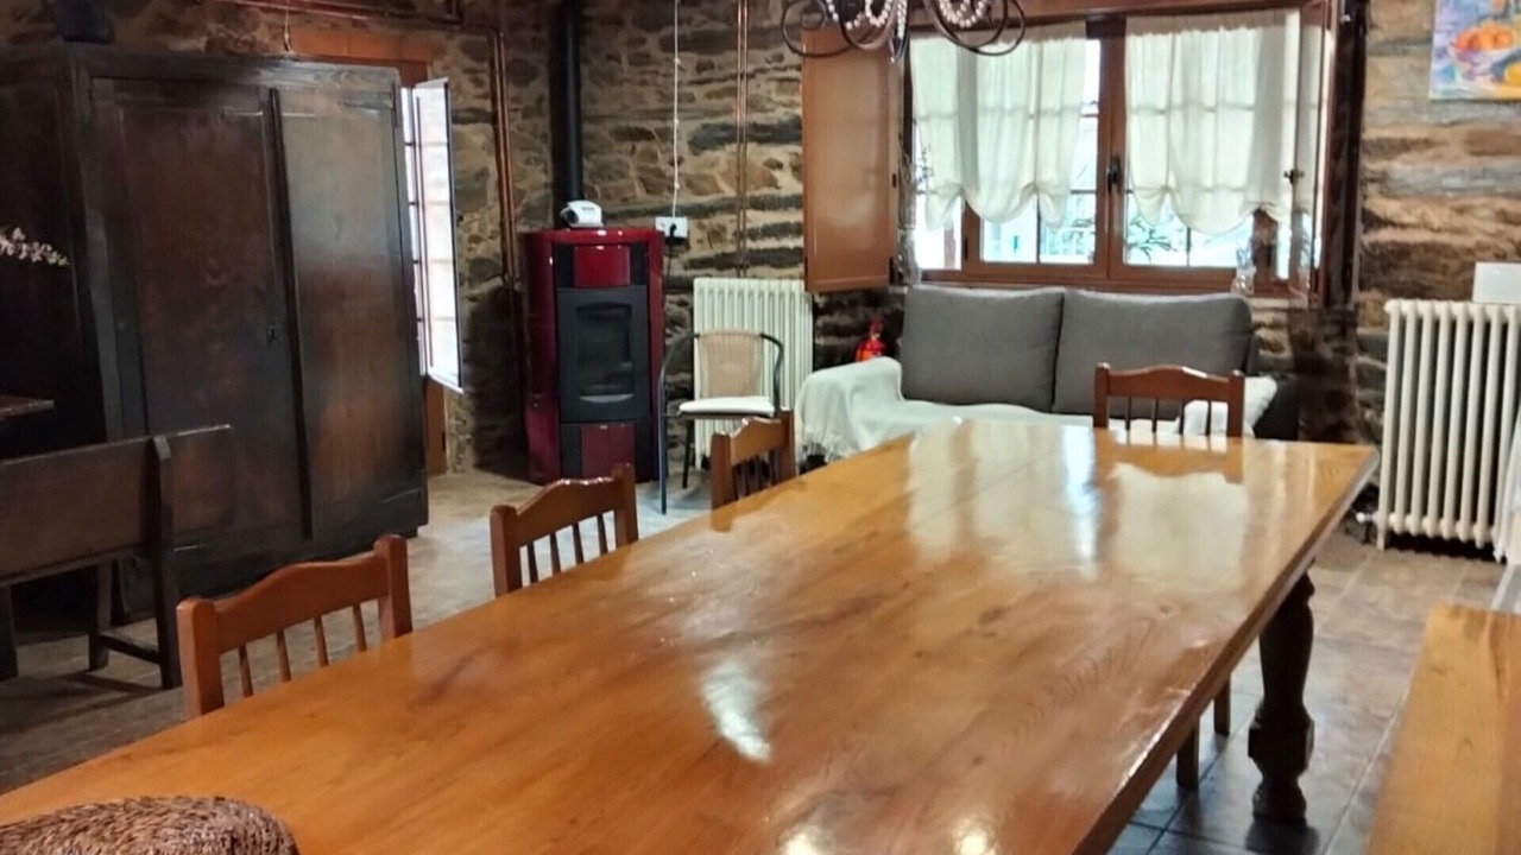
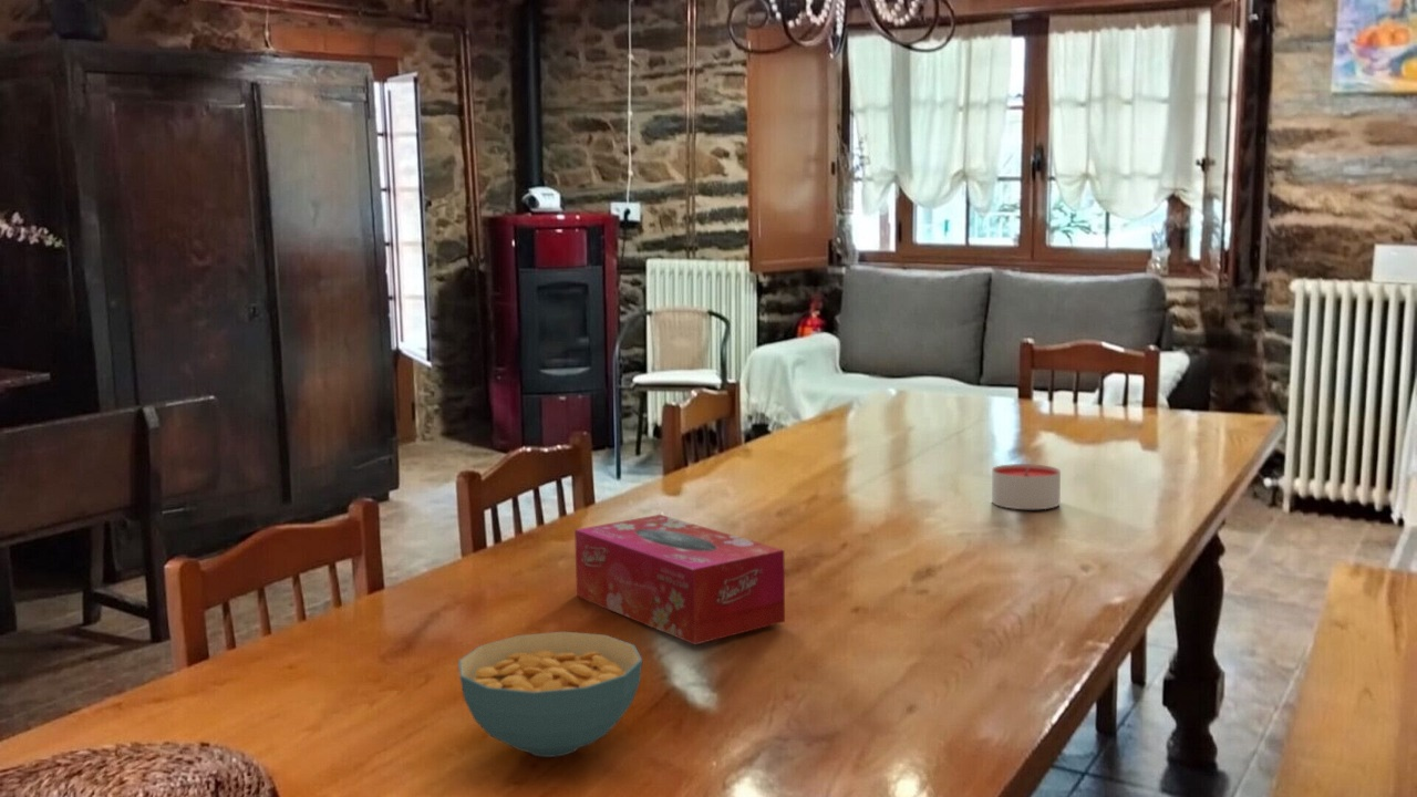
+ candle [991,463,1062,510]
+ cereal bowl [457,631,643,758]
+ tissue box [573,514,786,645]
